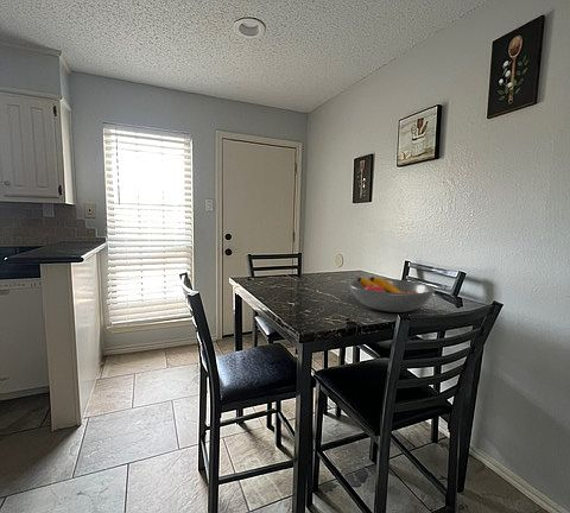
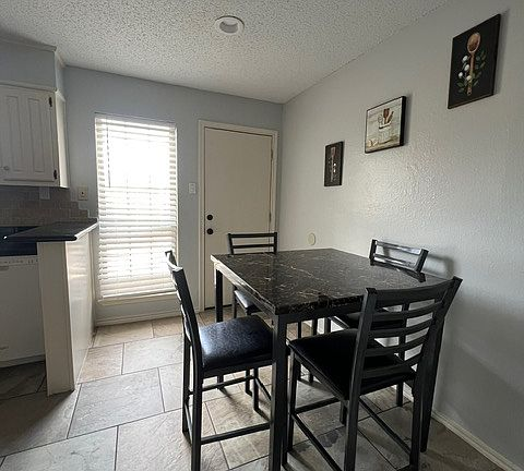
- fruit bowl [348,276,436,314]
